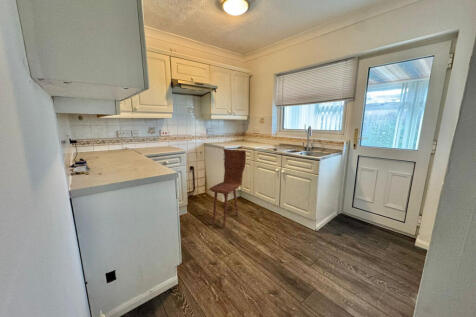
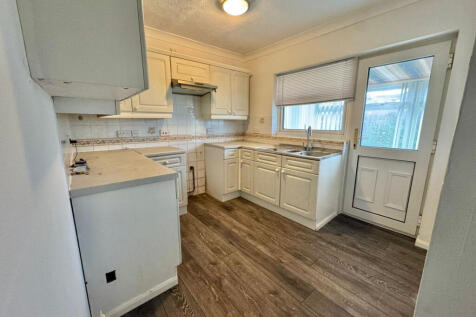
- dining chair [208,148,247,228]
